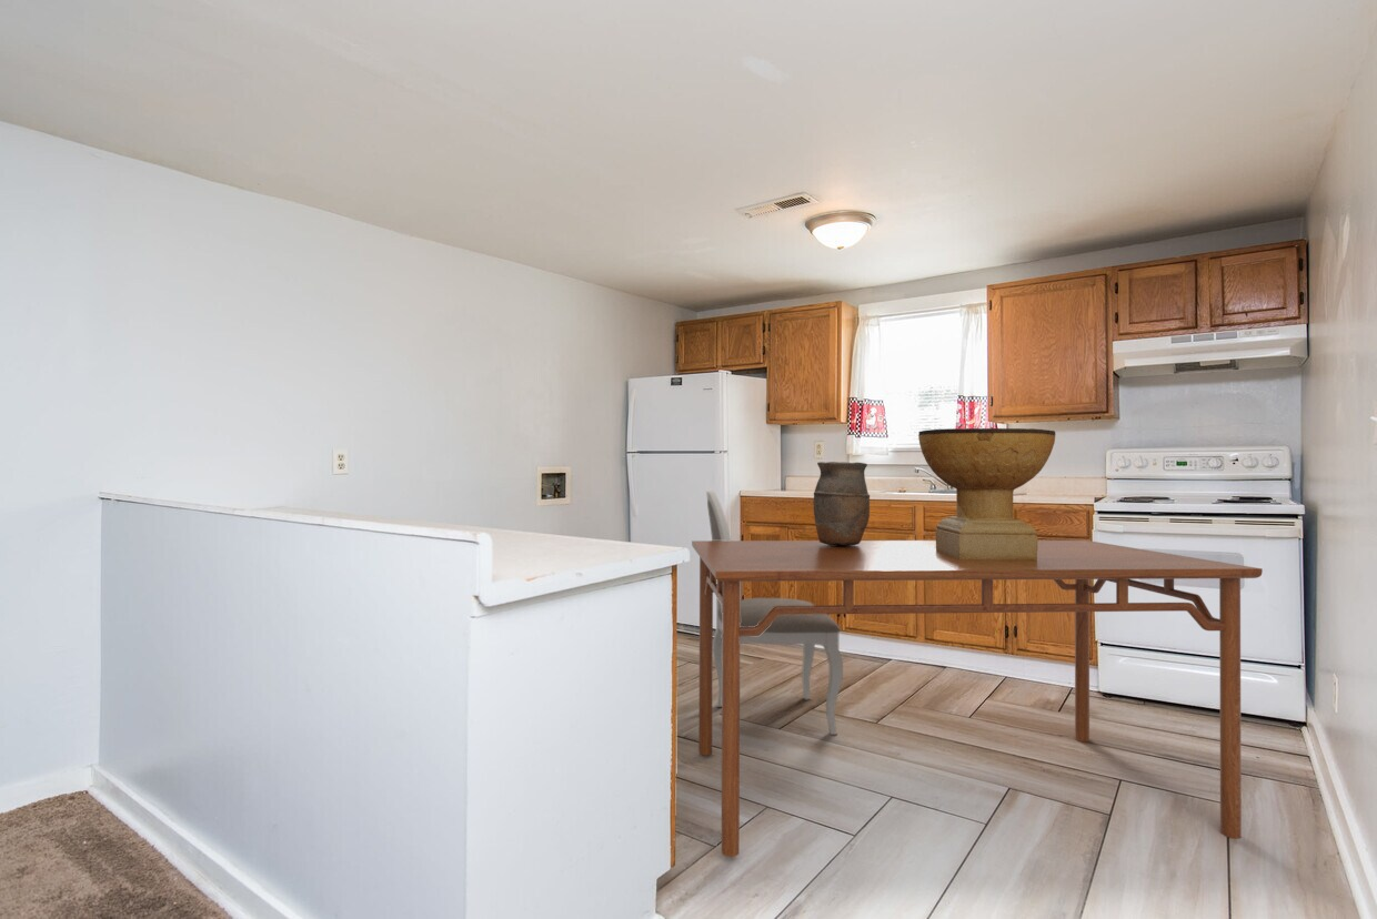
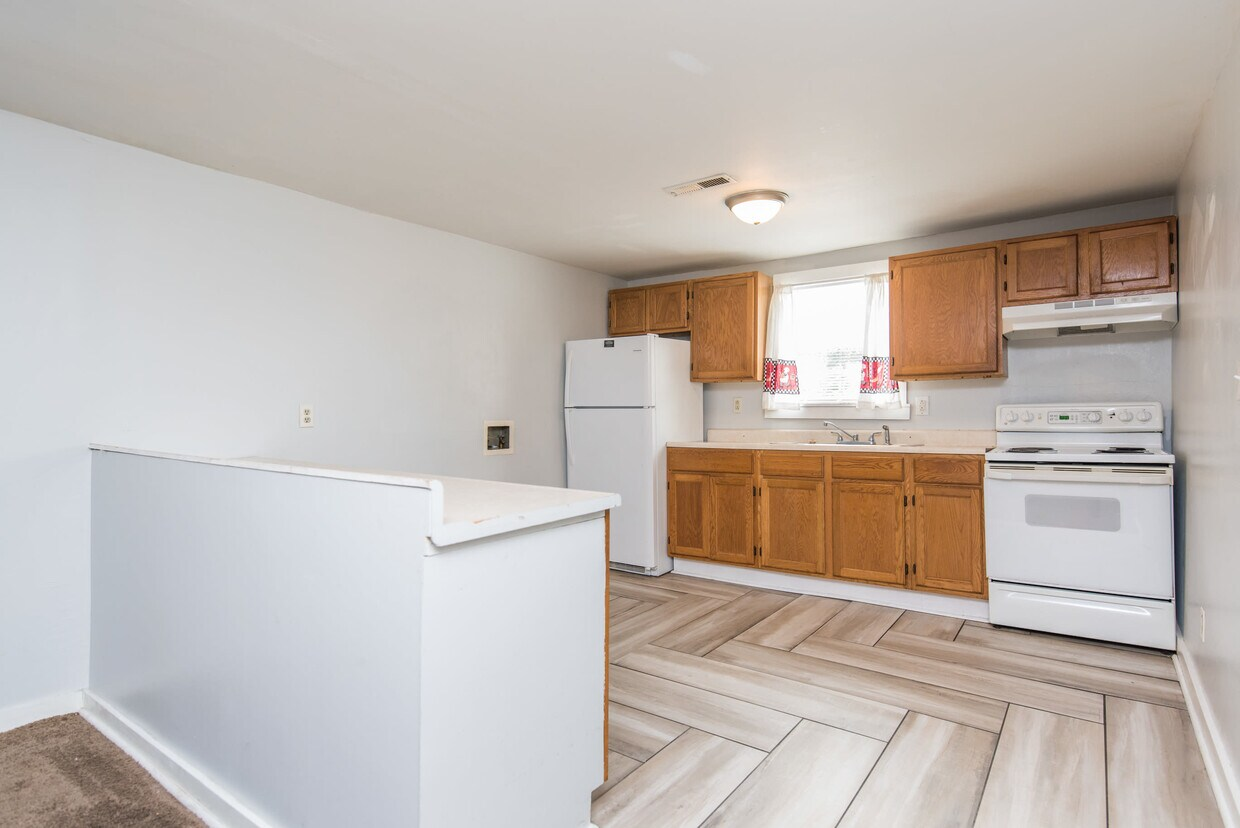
- dining chair [705,491,844,736]
- dining table [691,539,1264,858]
- decorative bowl [917,427,1057,561]
- vase [812,461,871,546]
